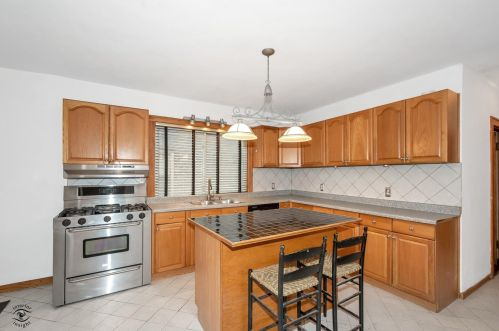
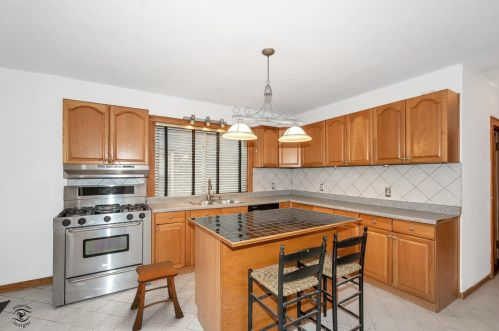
+ stool [130,260,185,331]
